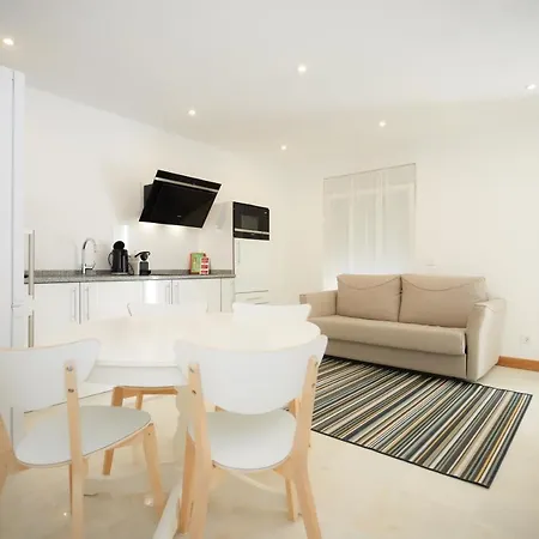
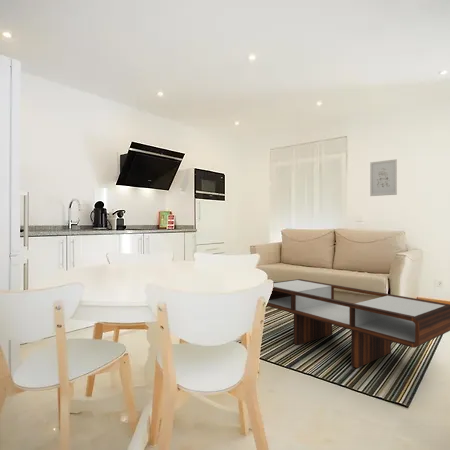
+ coffee table [266,278,450,369]
+ wall art [369,158,398,197]
